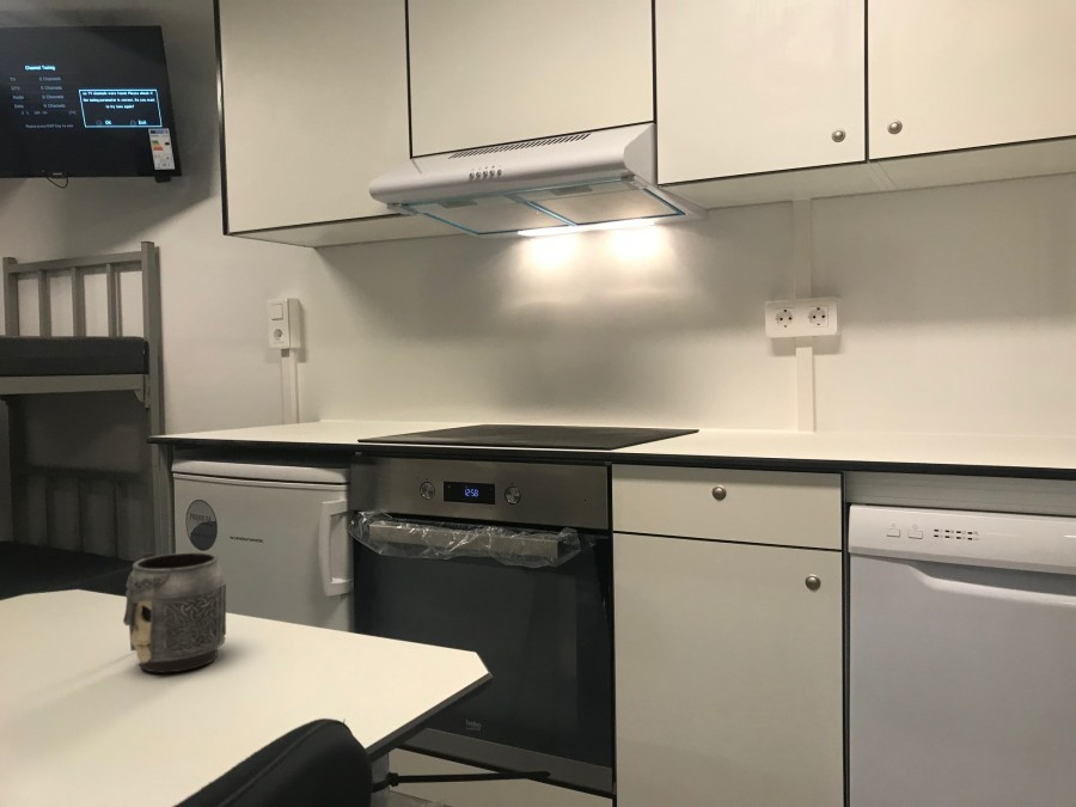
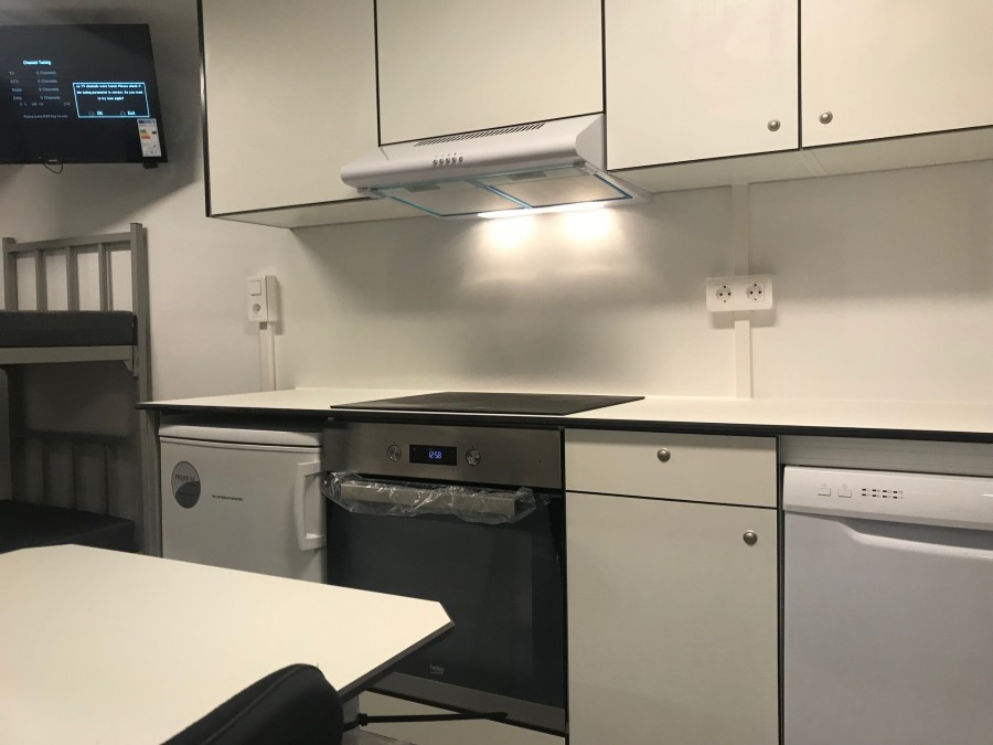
- mug [122,550,227,673]
